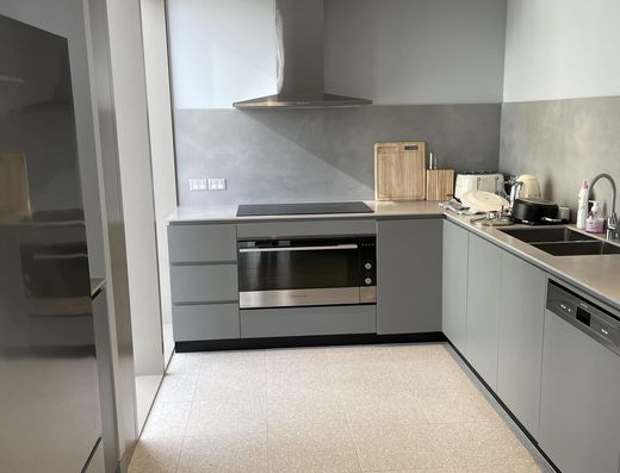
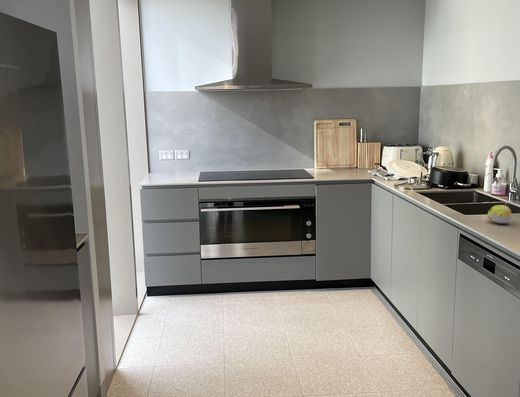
+ fruit [487,204,513,224]
